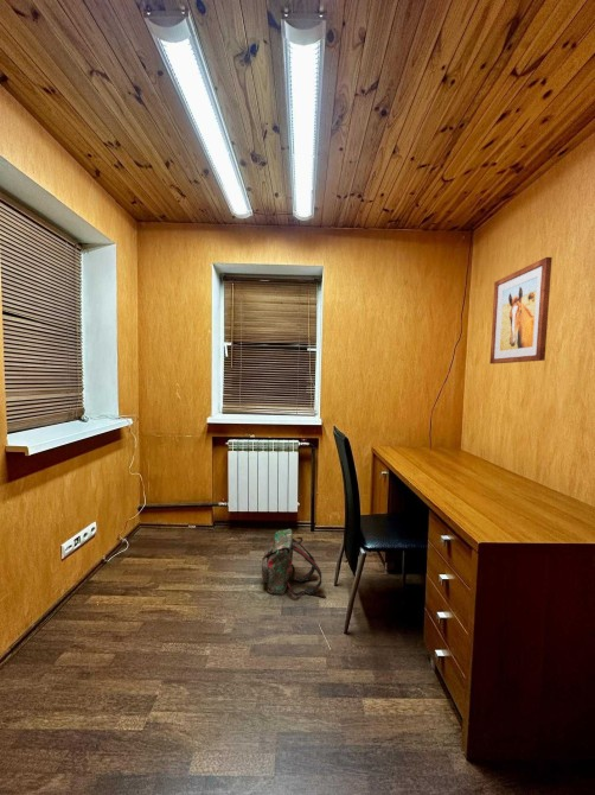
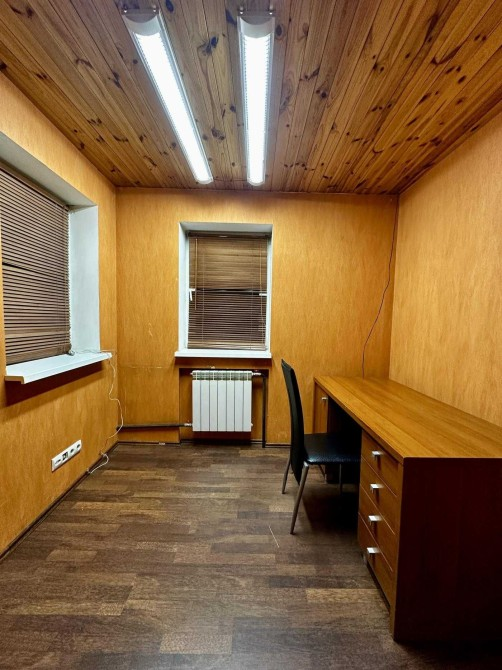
- backpack [261,528,327,599]
- wall art [488,256,554,364]
